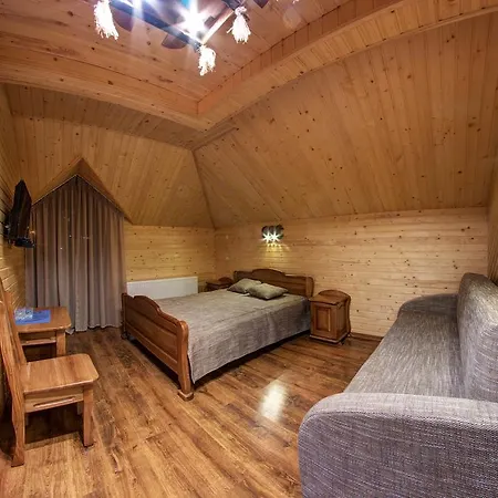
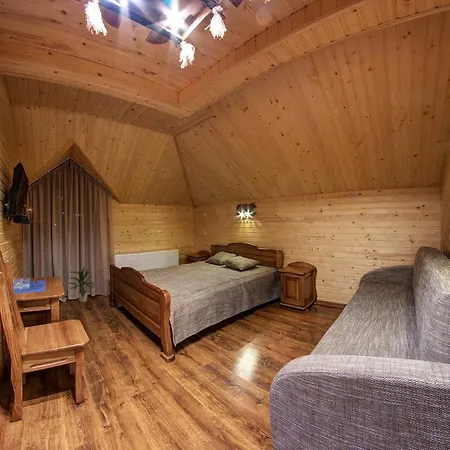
+ indoor plant [67,266,96,303]
